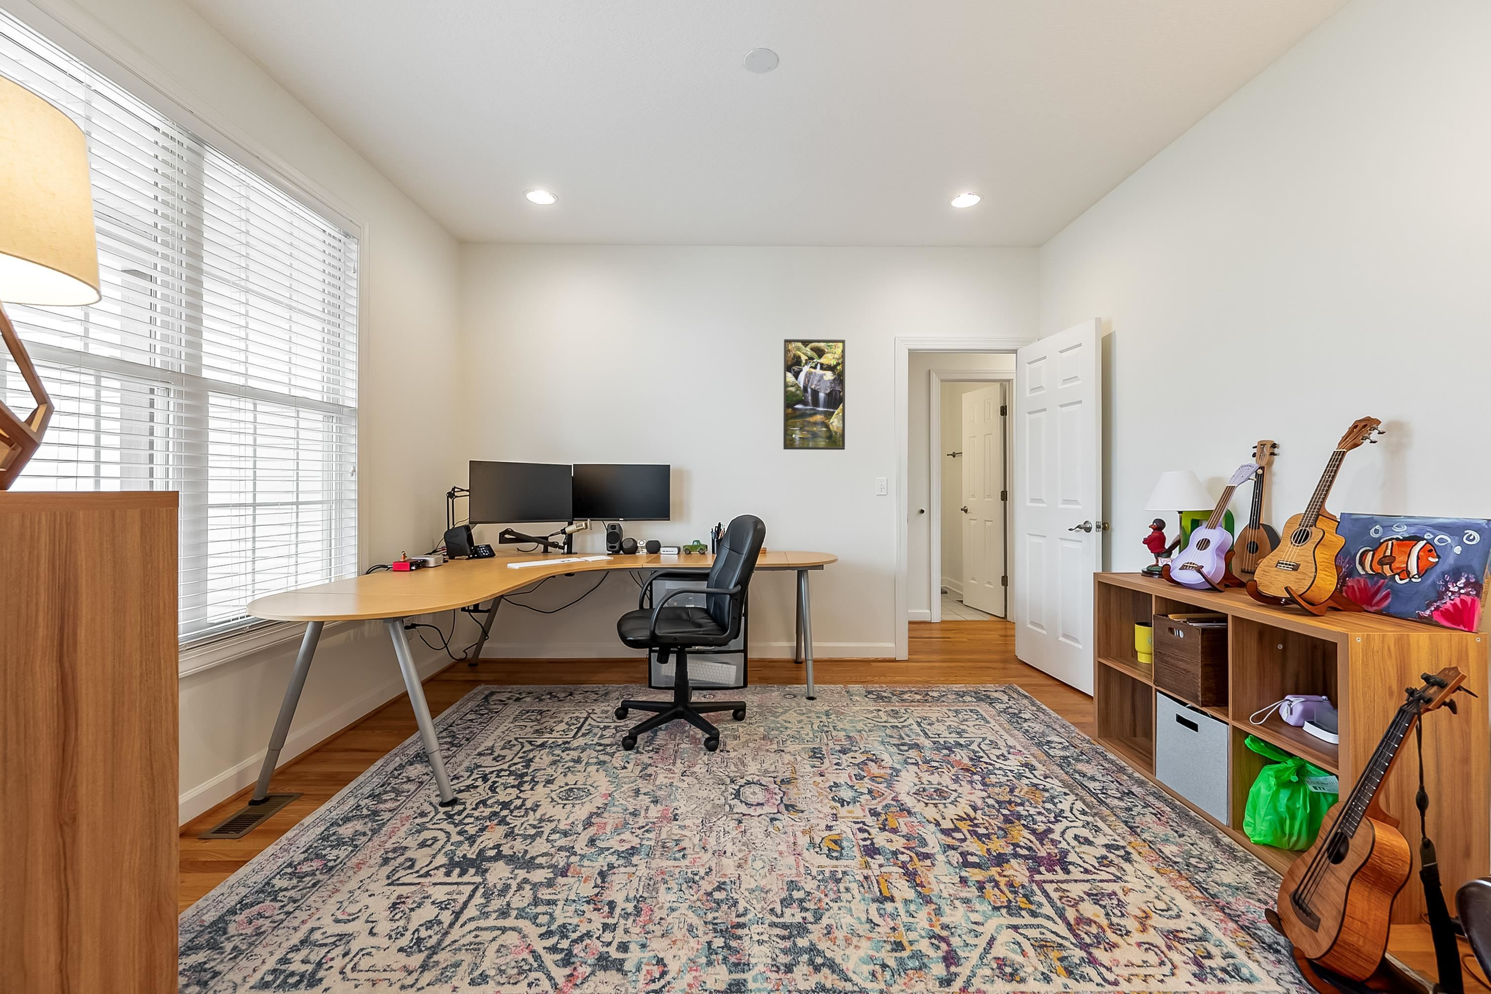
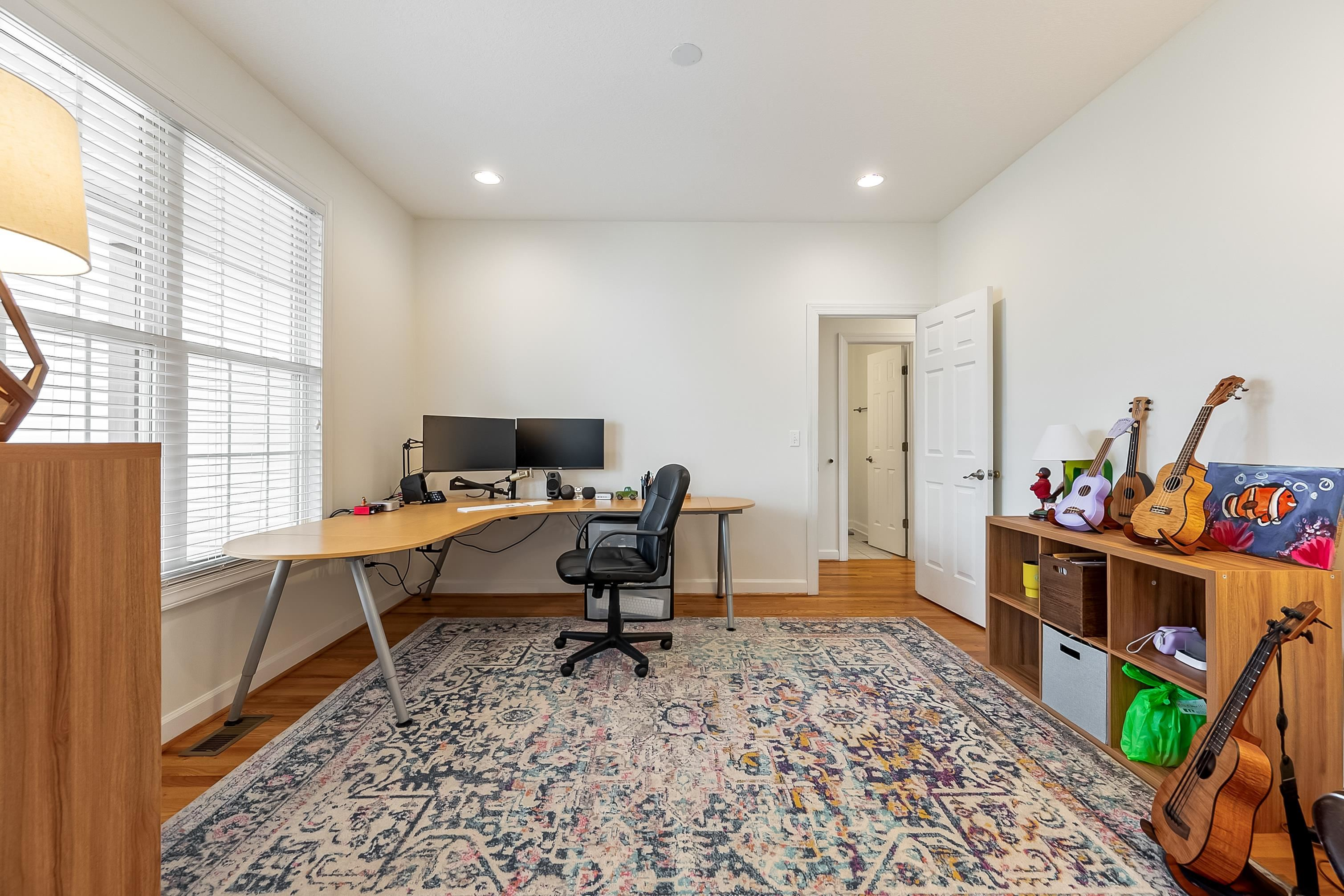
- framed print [783,338,845,450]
